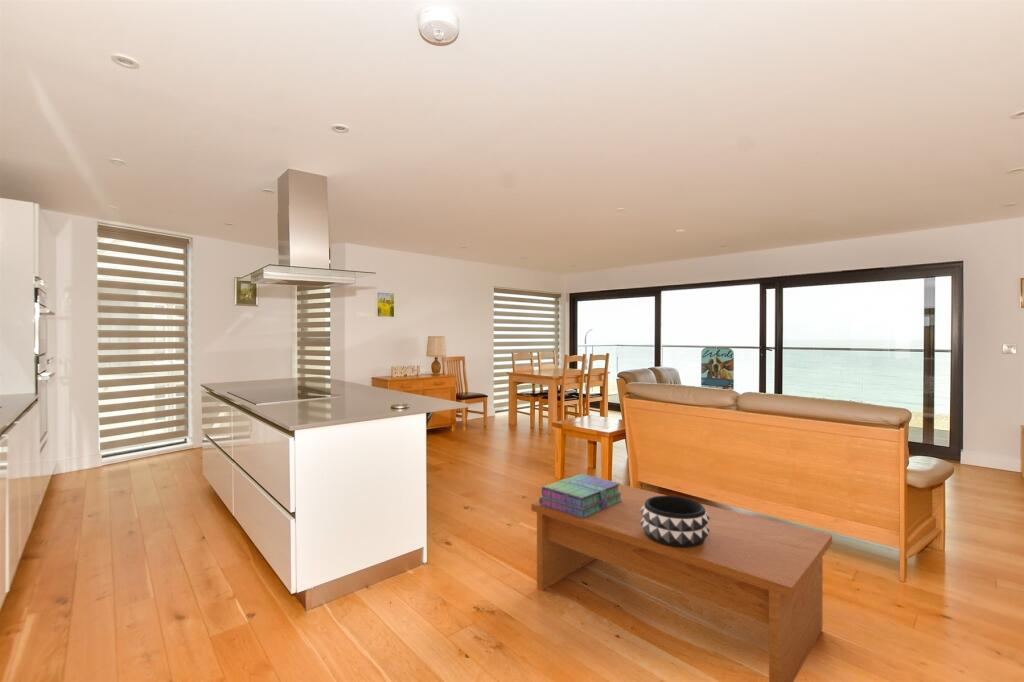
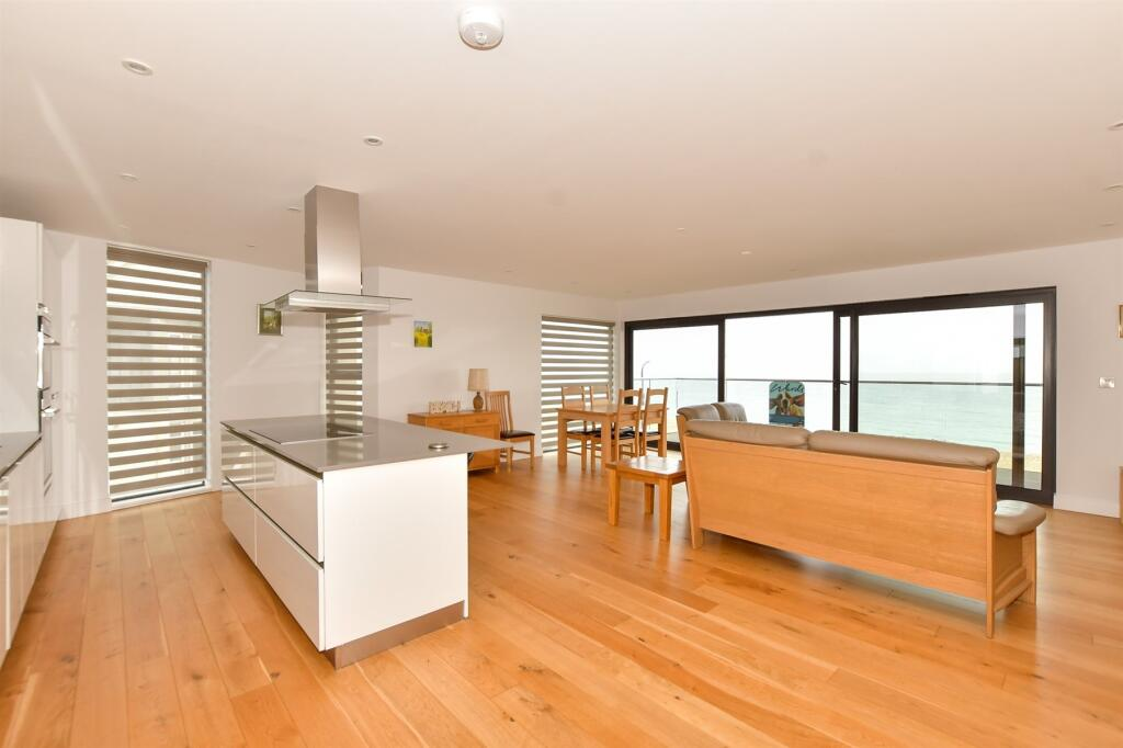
- coffee table [530,483,833,682]
- stack of books [538,473,622,518]
- decorative bowl [640,495,710,548]
